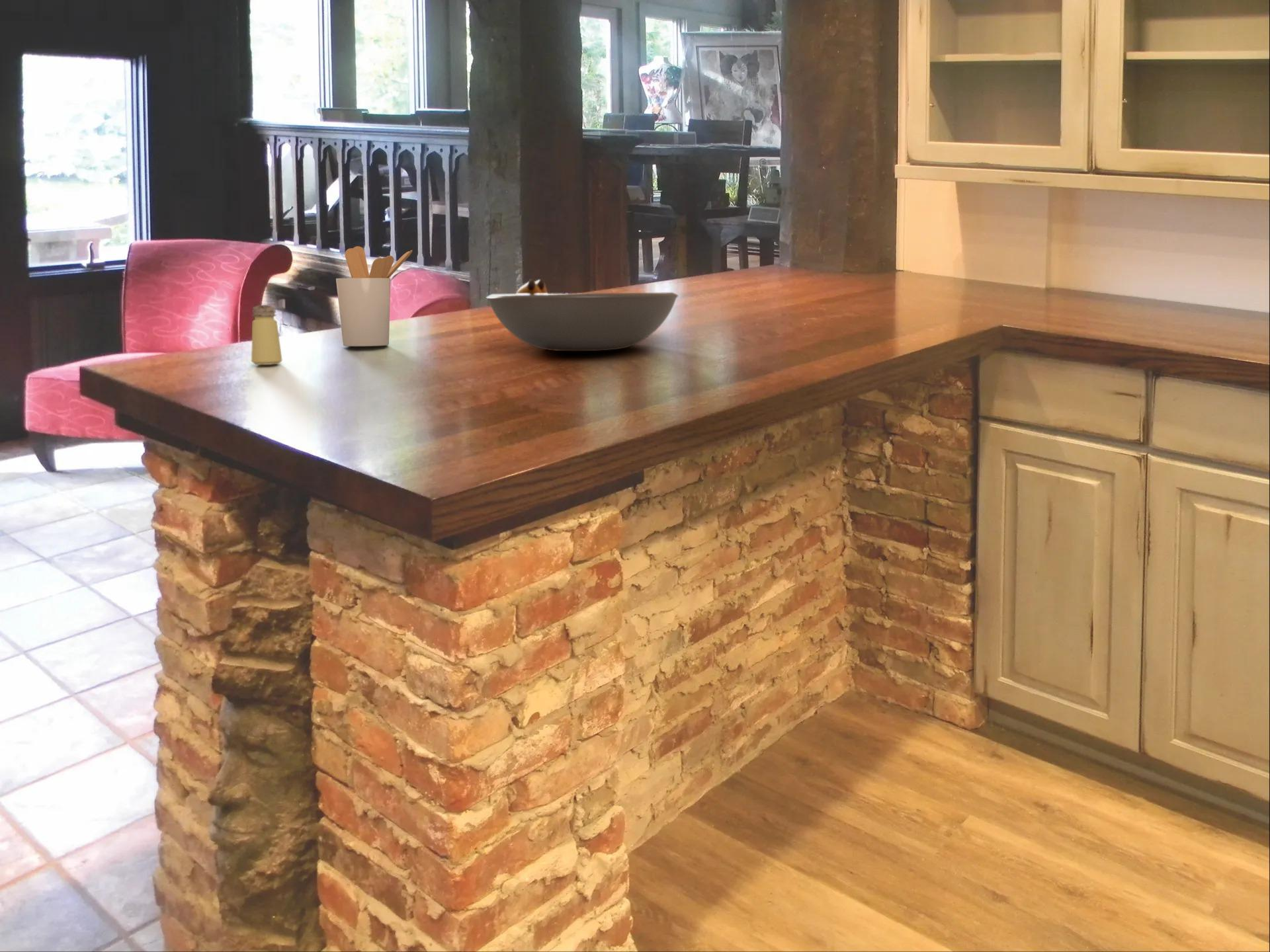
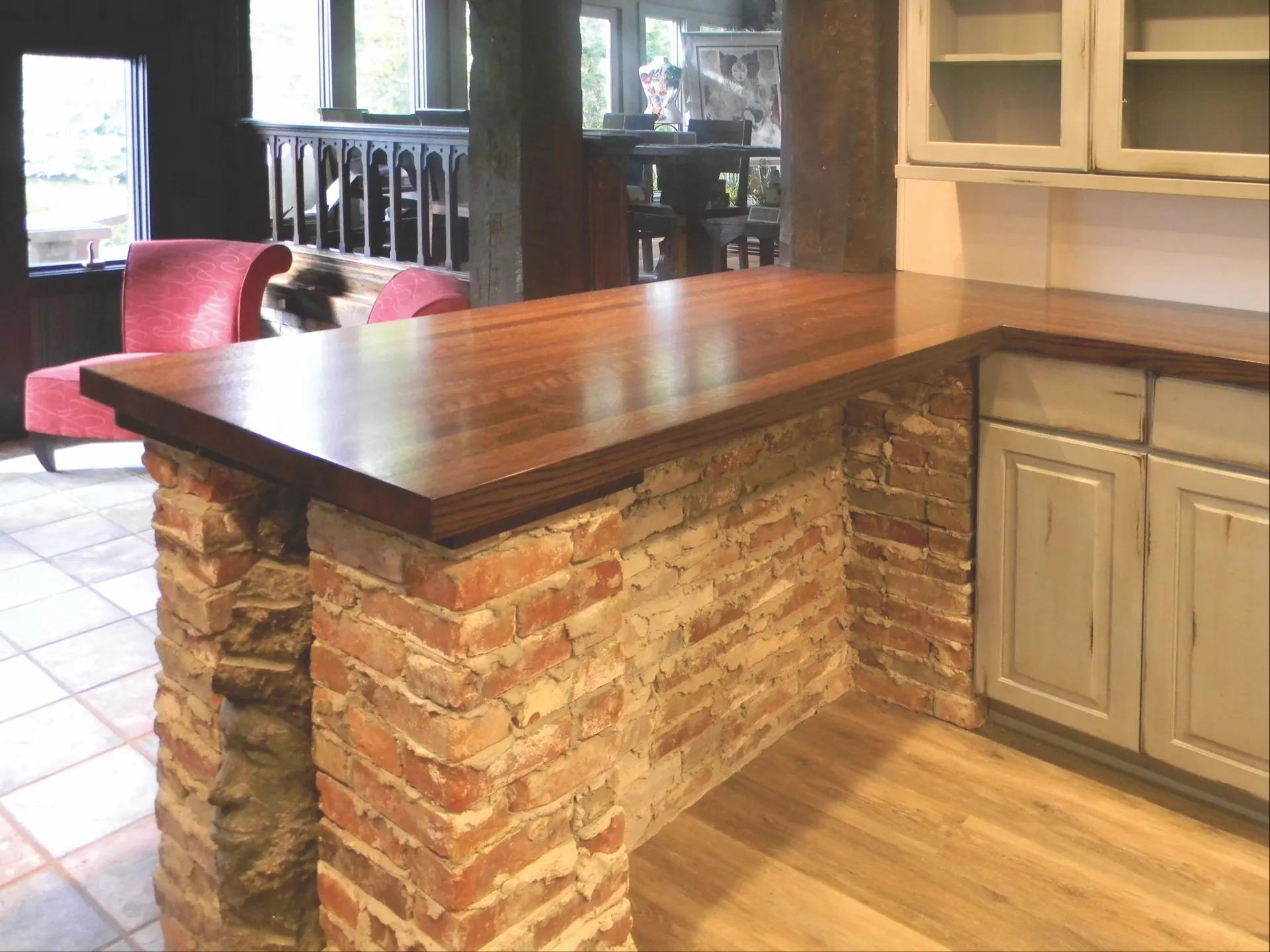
- fruit bowl [486,278,679,352]
- utensil holder [335,246,413,347]
- saltshaker [251,304,283,366]
